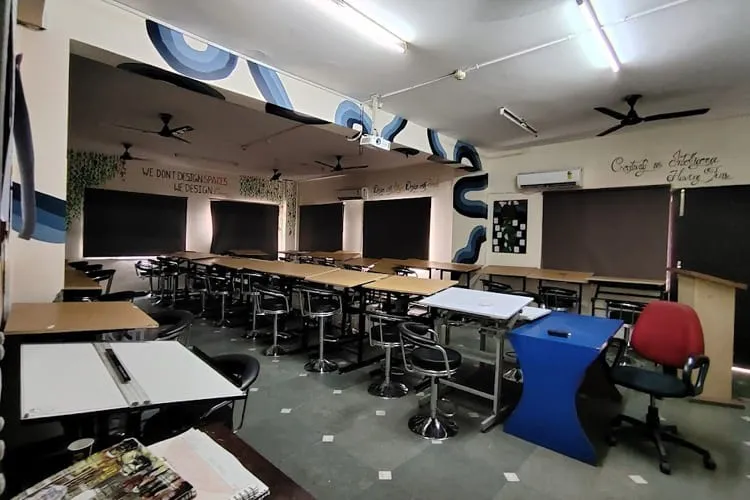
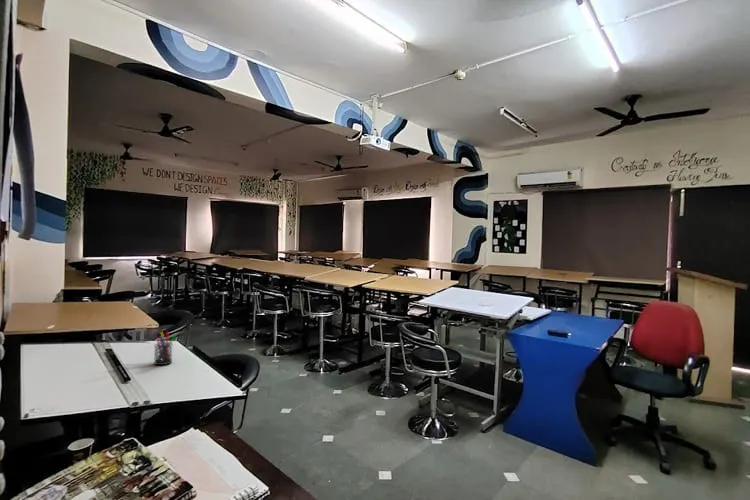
+ pen holder [153,331,178,366]
